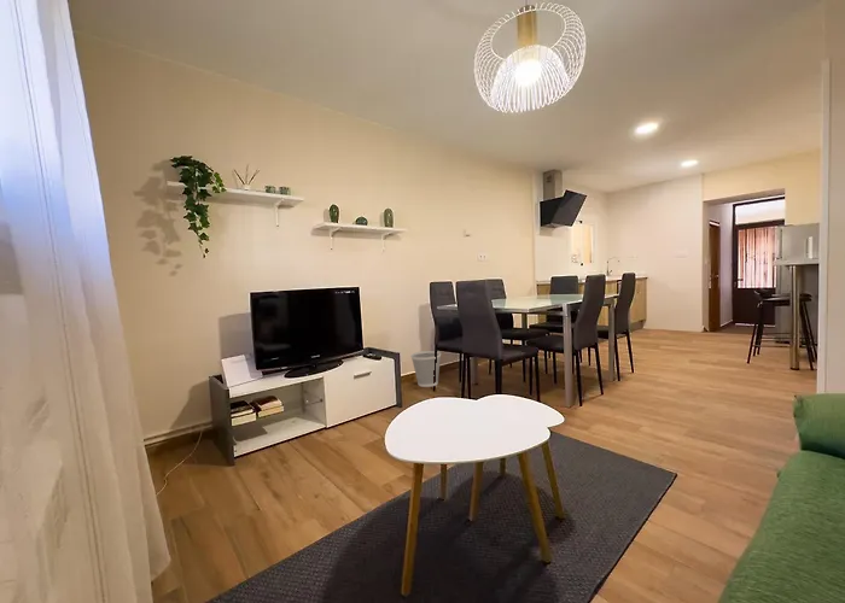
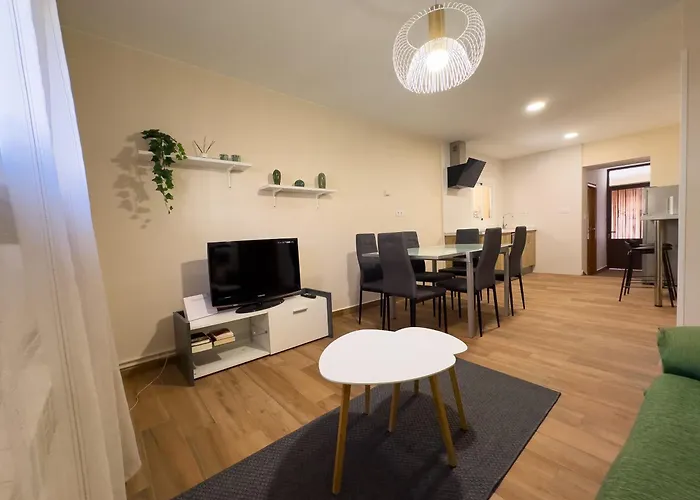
- wastebasket [409,350,442,388]
